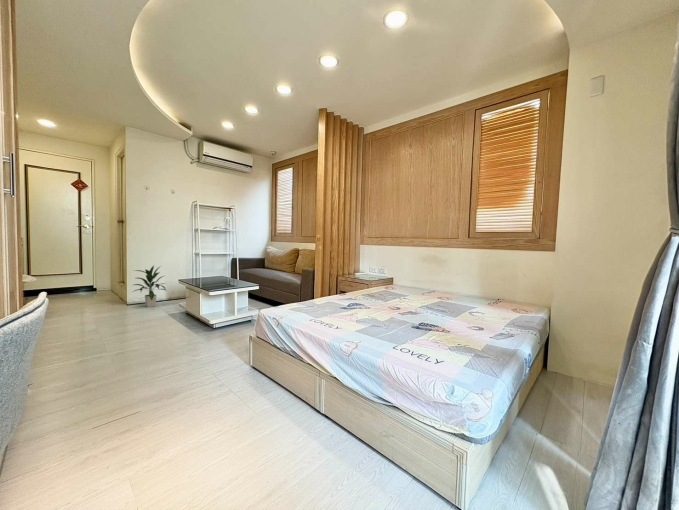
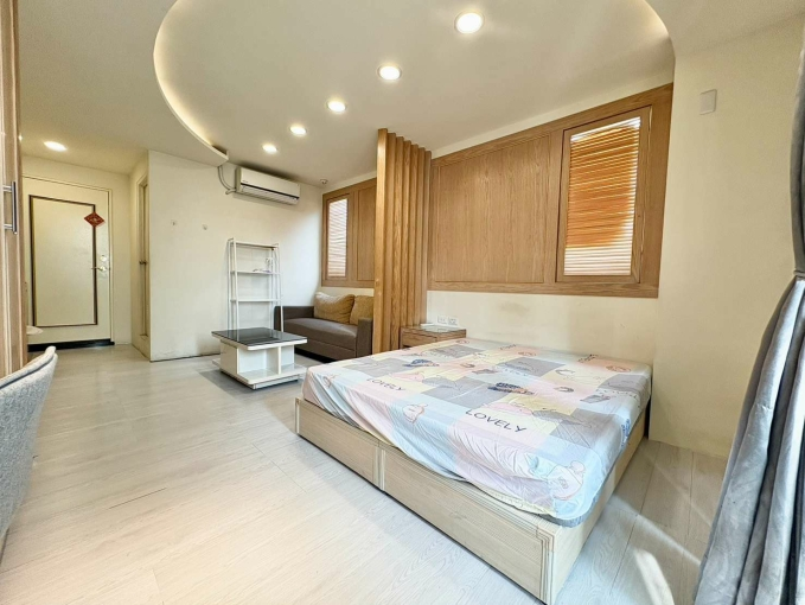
- indoor plant [132,264,168,308]
